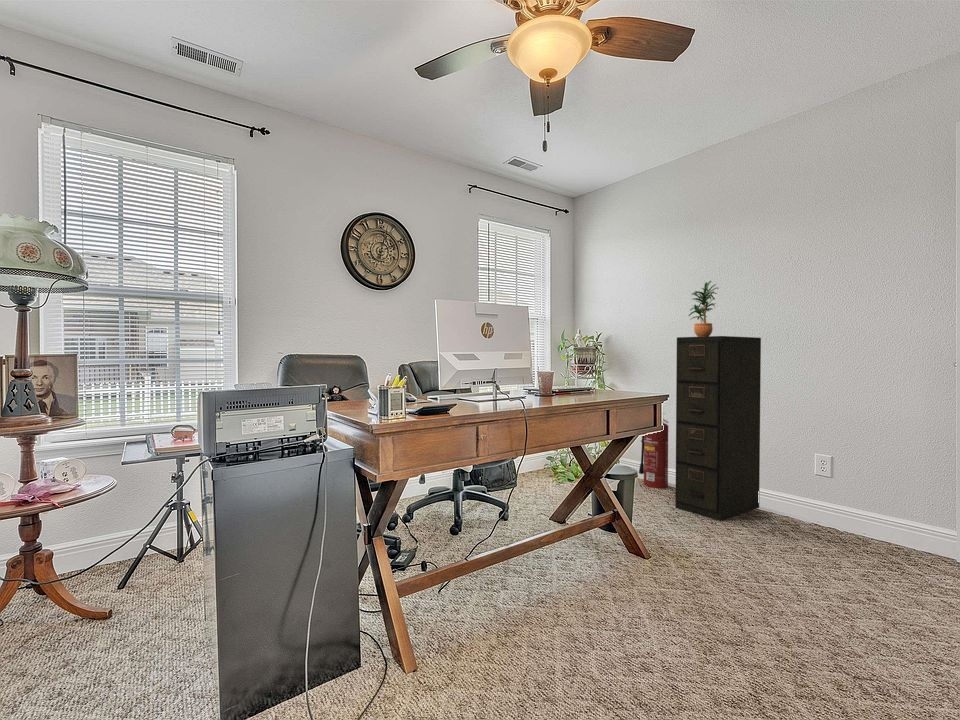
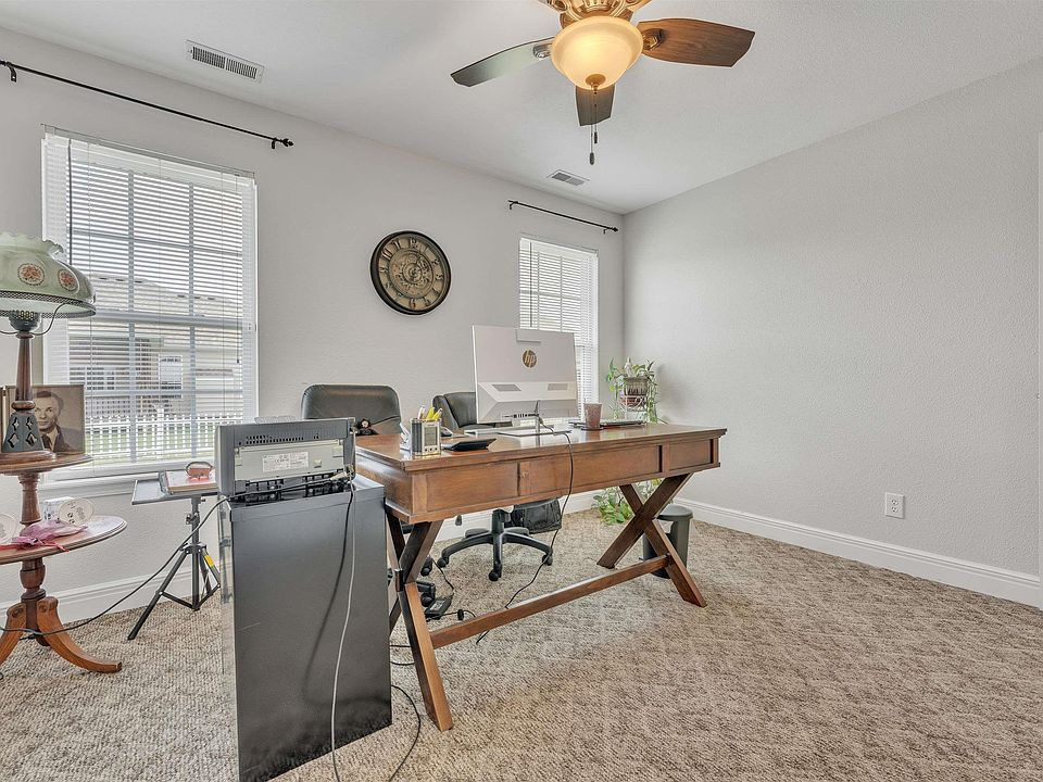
- filing cabinet [674,335,762,522]
- fire extinguisher [638,412,669,489]
- potted plant [688,280,718,337]
